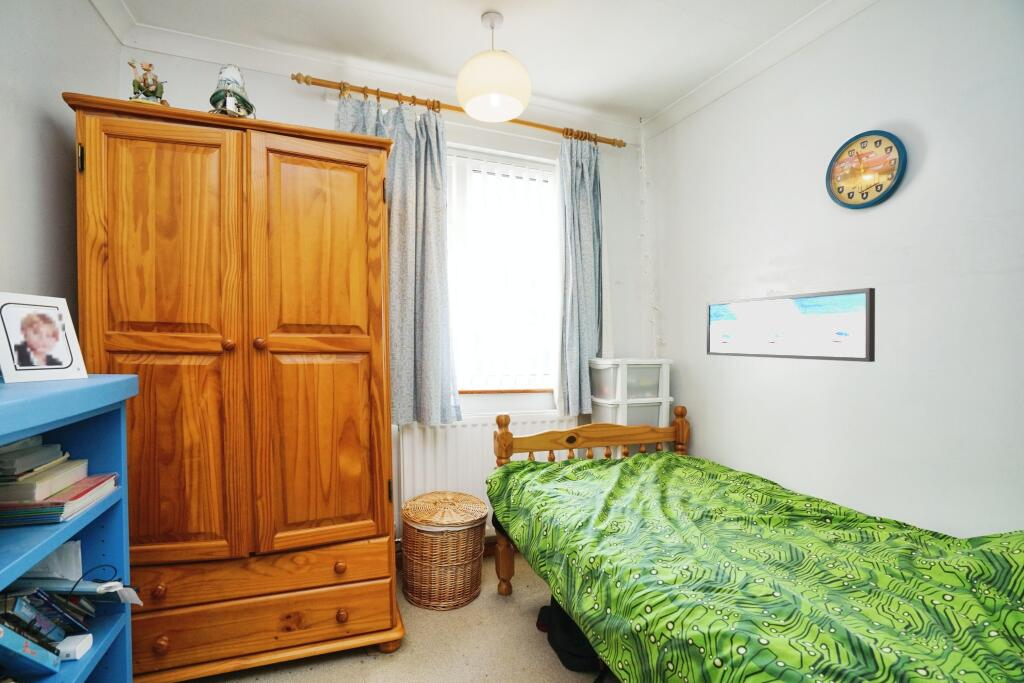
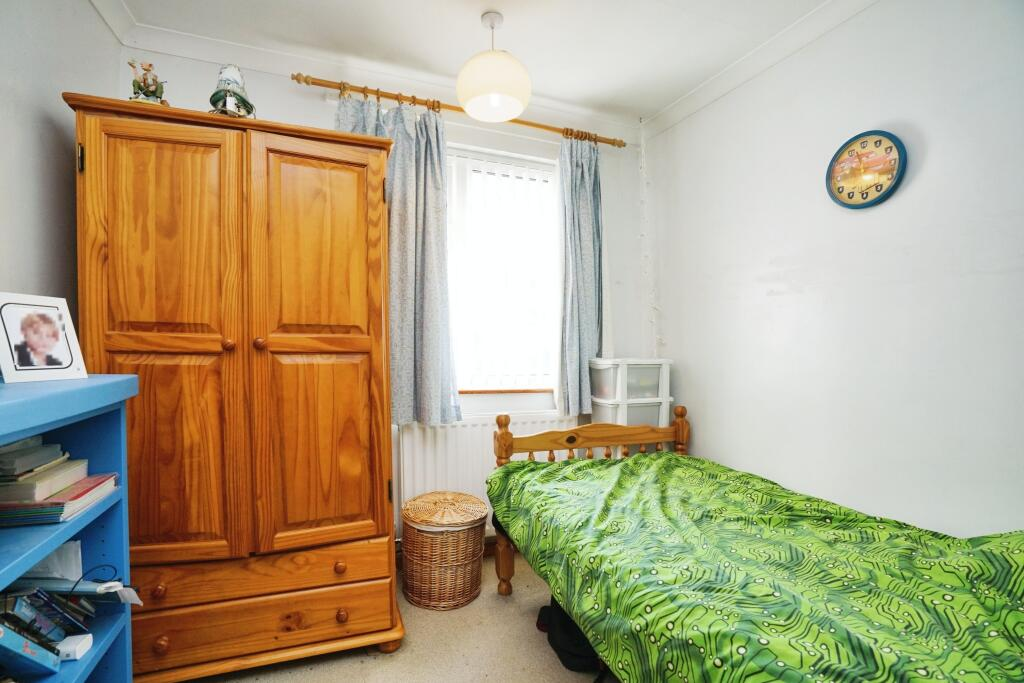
- wall art [706,287,876,363]
